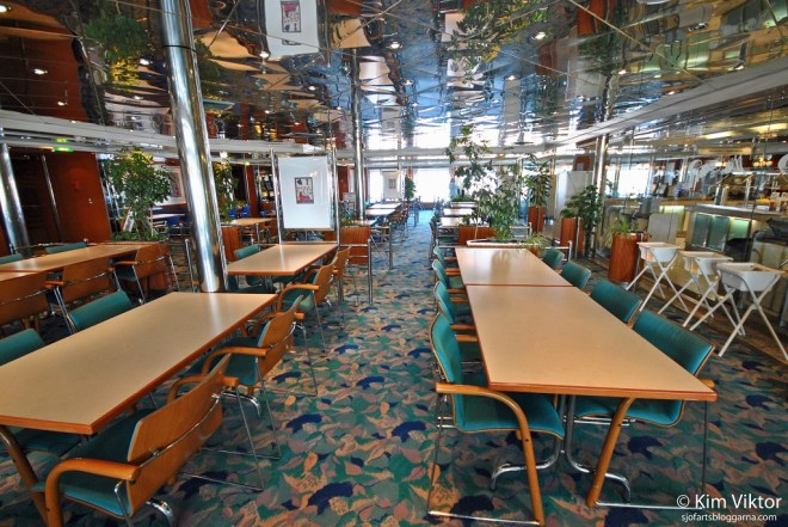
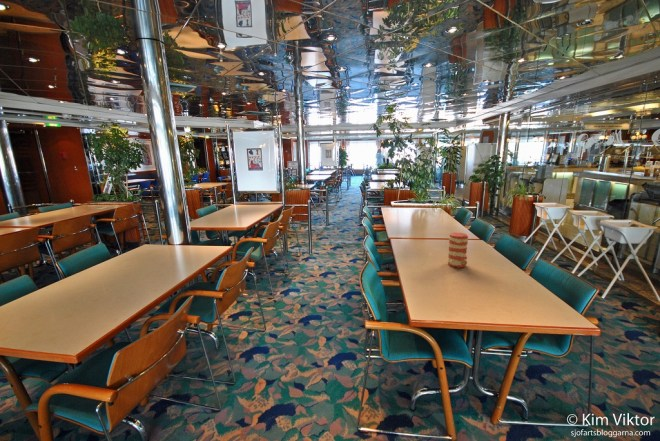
+ vase [447,231,469,269]
